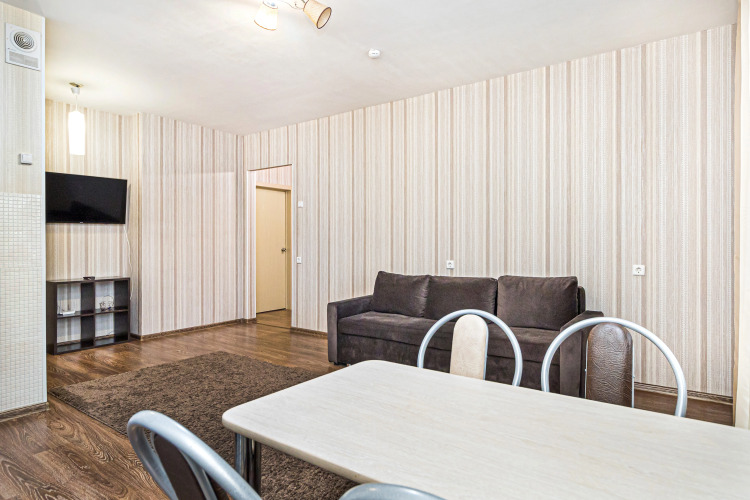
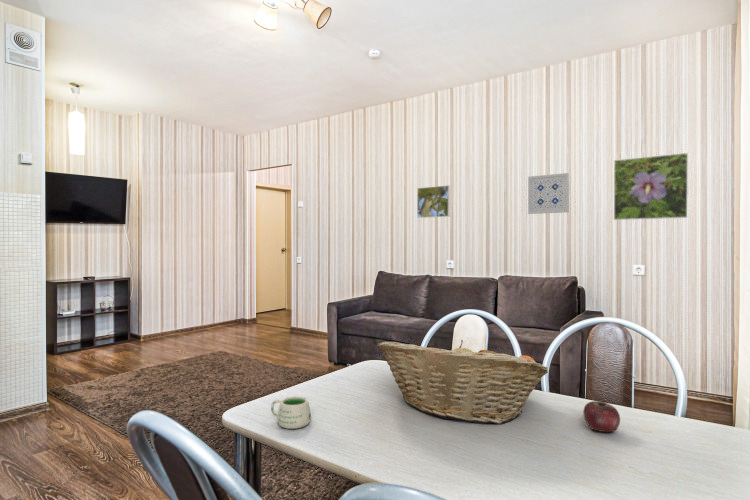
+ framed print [416,184,451,219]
+ apple [582,399,621,433]
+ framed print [613,152,689,221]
+ mug [270,396,312,430]
+ wall art [527,172,570,215]
+ fruit basket [376,339,549,425]
